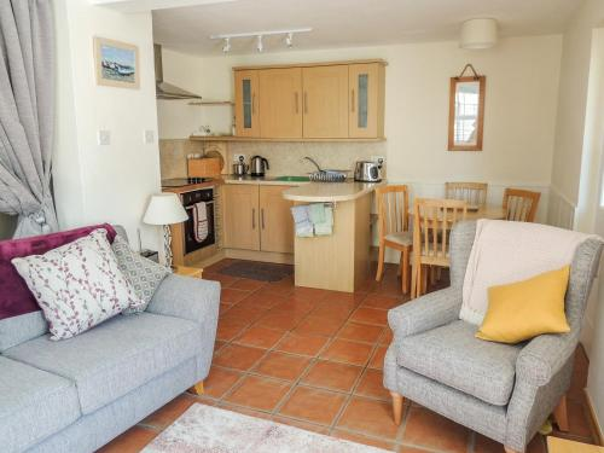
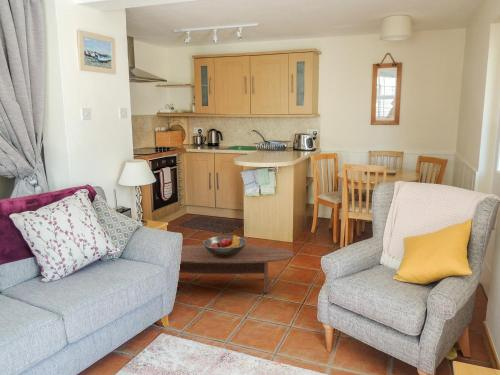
+ coffee table [178,244,295,294]
+ fruit bowl [202,234,247,256]
